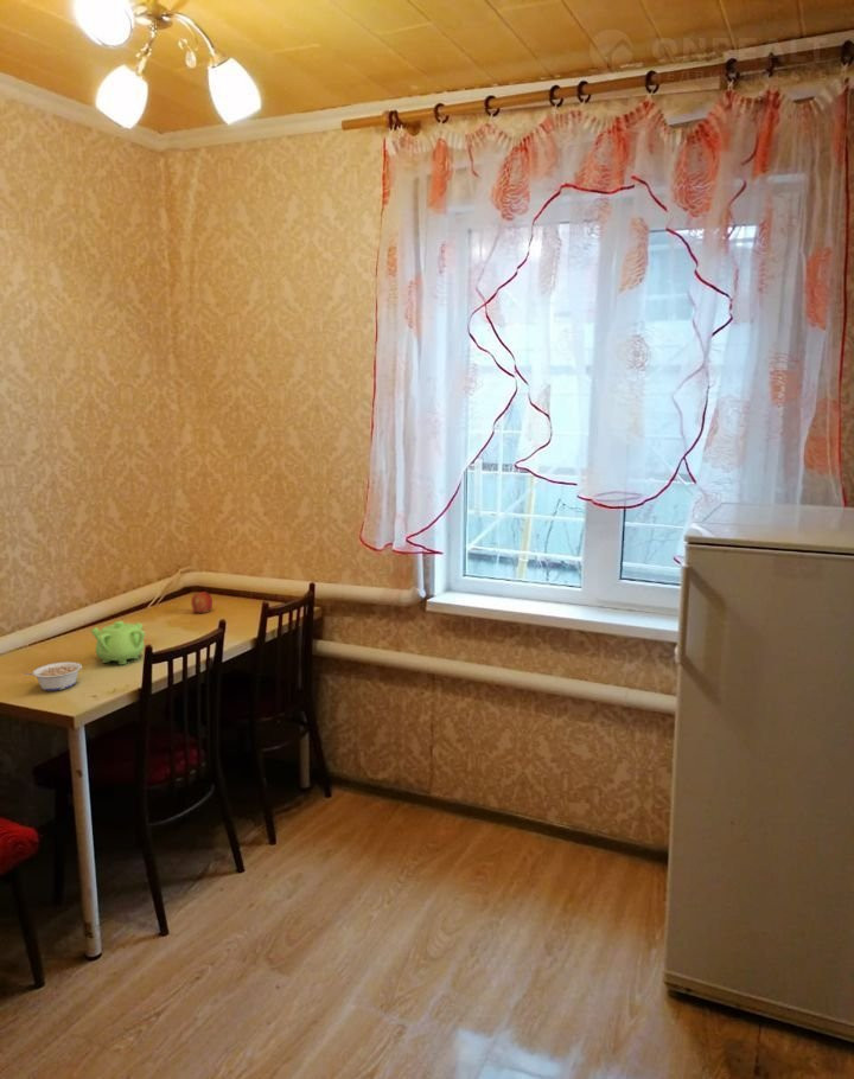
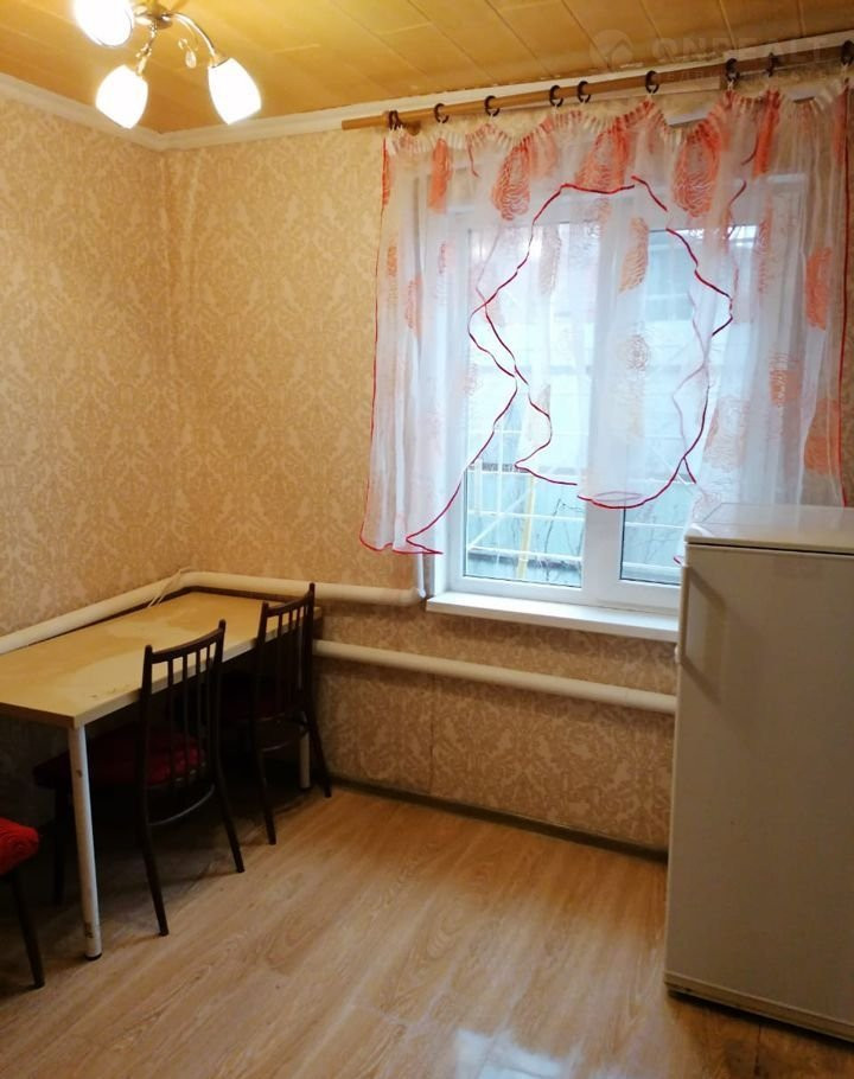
- legume [24,660,83,691]
- teapot [89,620,146,665]
- fruit [190,590,214,614]
